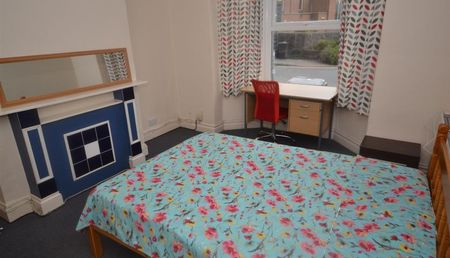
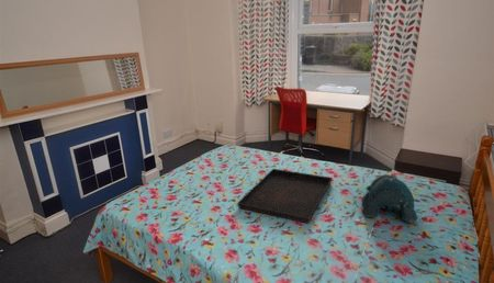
+ serving tray [236,168,334,225]
+ teddy bear [361,173,418,224]
